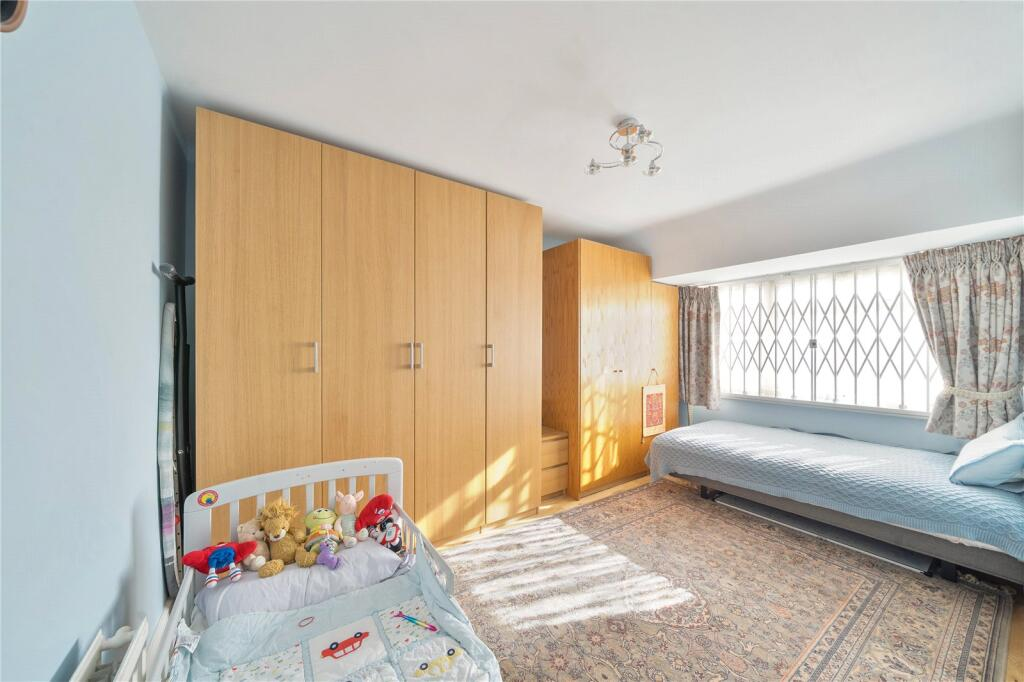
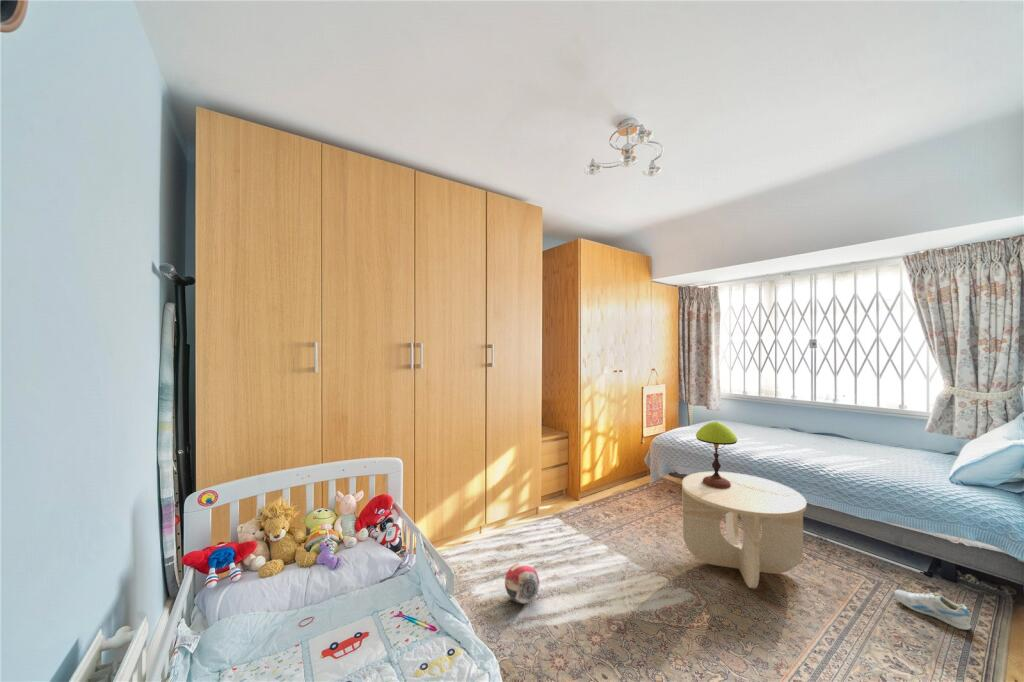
+ ball [504,562,541,605]
+ table lamp [695,421,802,496]
+ sneaker [893,589,972,631]
+ side table [681,471,807,589]
